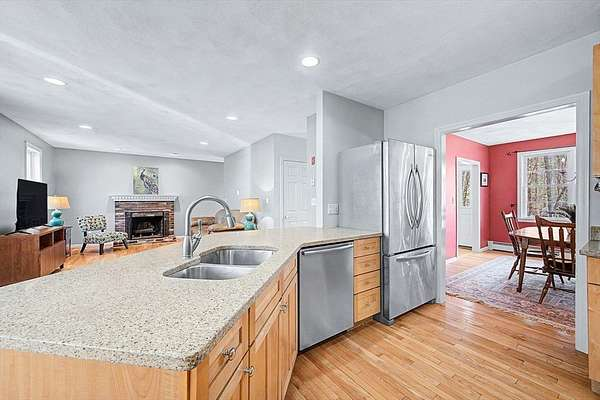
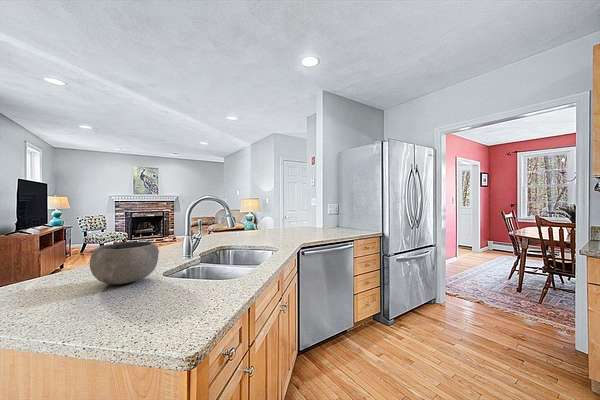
+ bowl [89,241,160,285]
